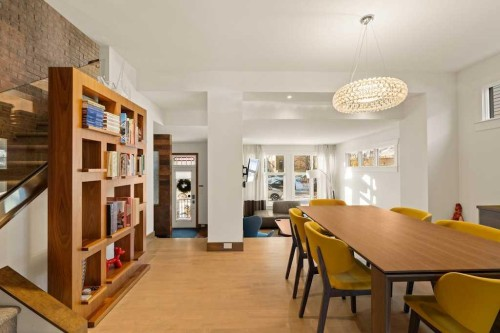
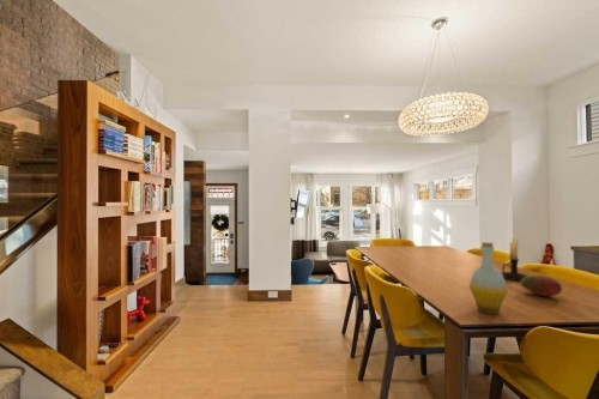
+ bottle [468,241,509,315]
+ candle holder [500,234,530,282]
+ fruit [519,274,563,297]
